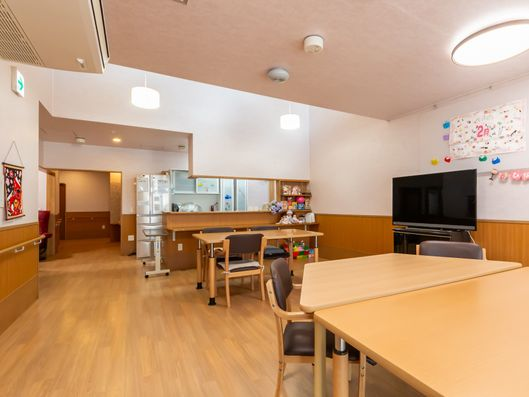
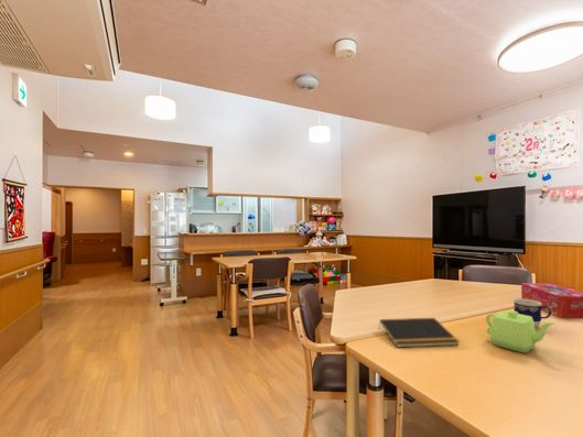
+ notepad [378,317,461,349]
+ teapot [485,309,555,354]
+ tissue box [520,282,583,319]
+ cup [512,297,552,328]
